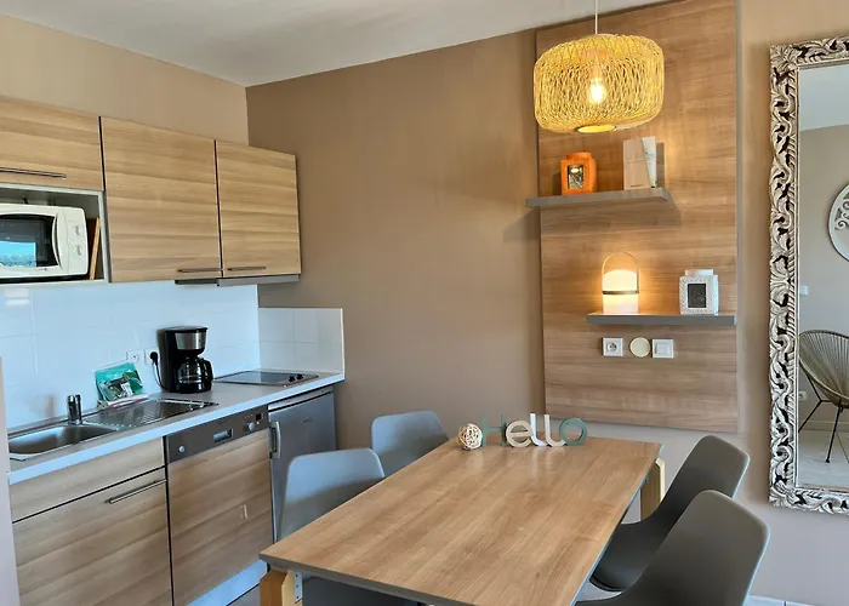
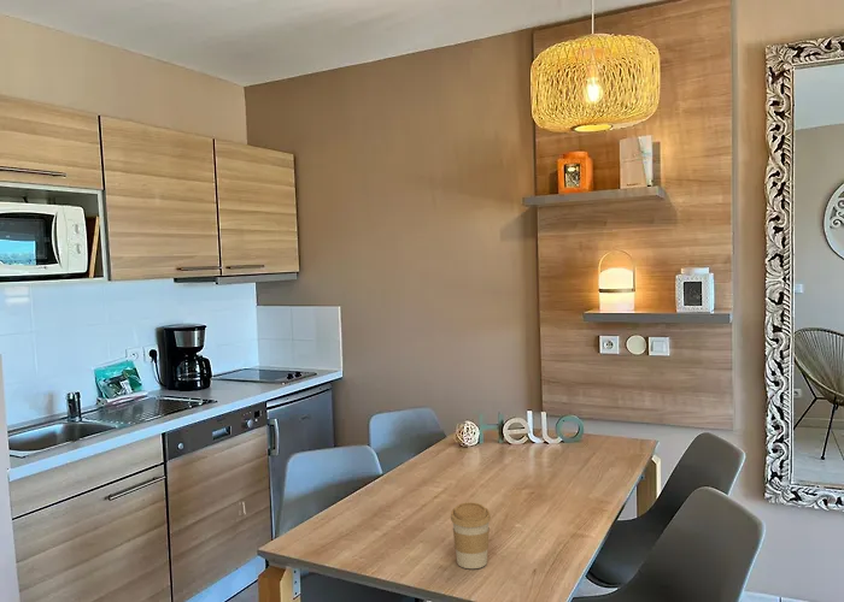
+ coffee cup [450,501,492,569]
